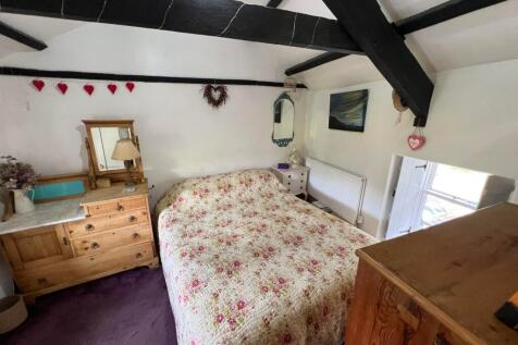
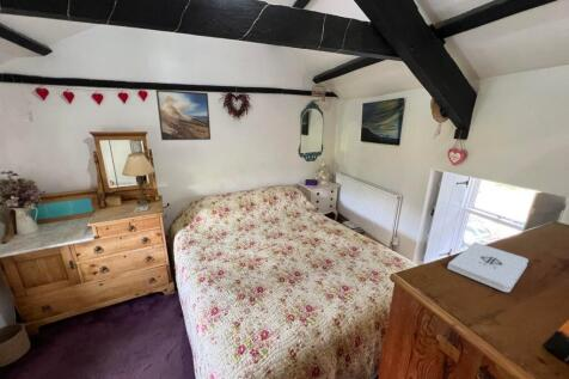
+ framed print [155,88,212,141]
+ notepad [446,242,530,293]
